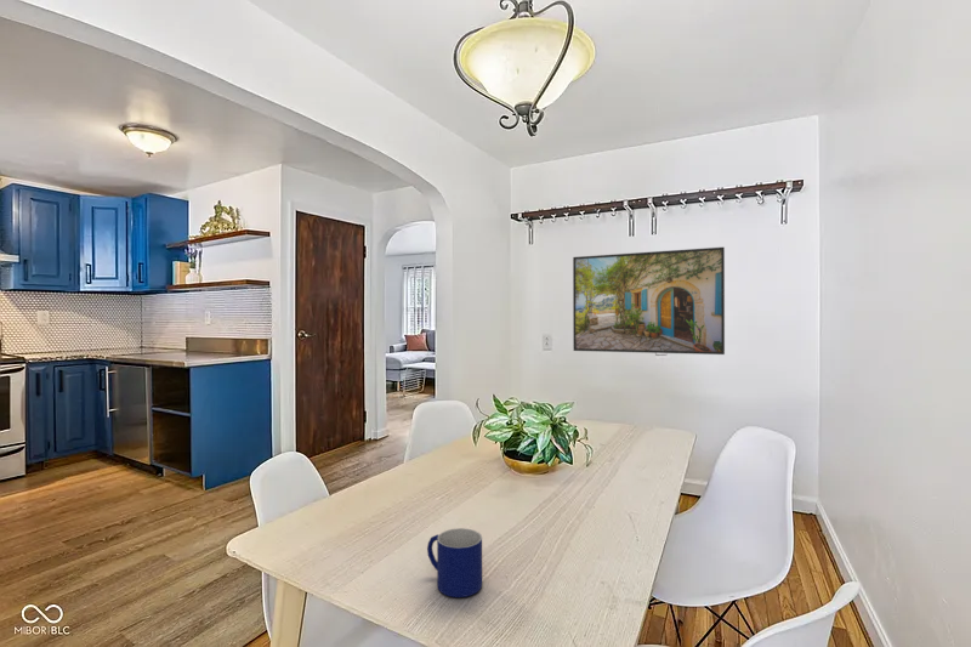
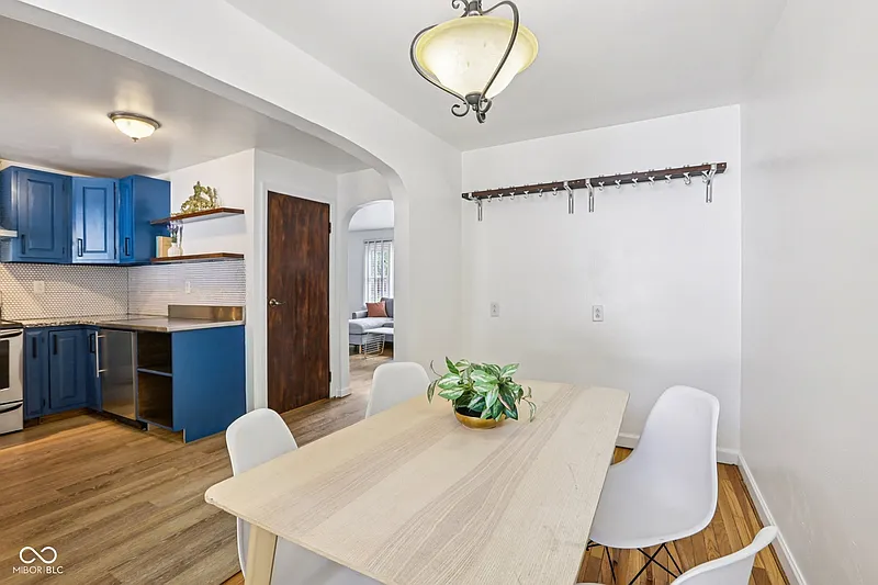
- mug [426,527,483,598]
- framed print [572,246,726,356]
